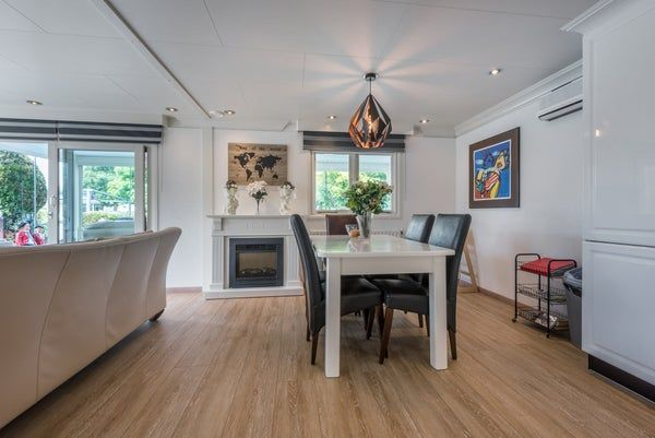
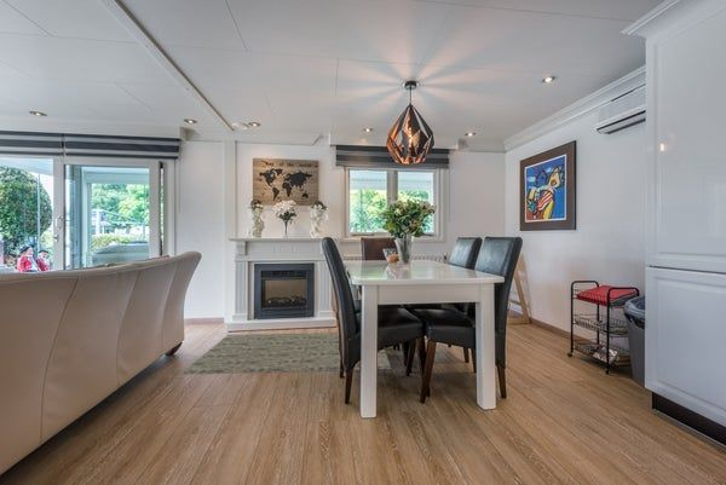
+ rug [179,331,392,376]
